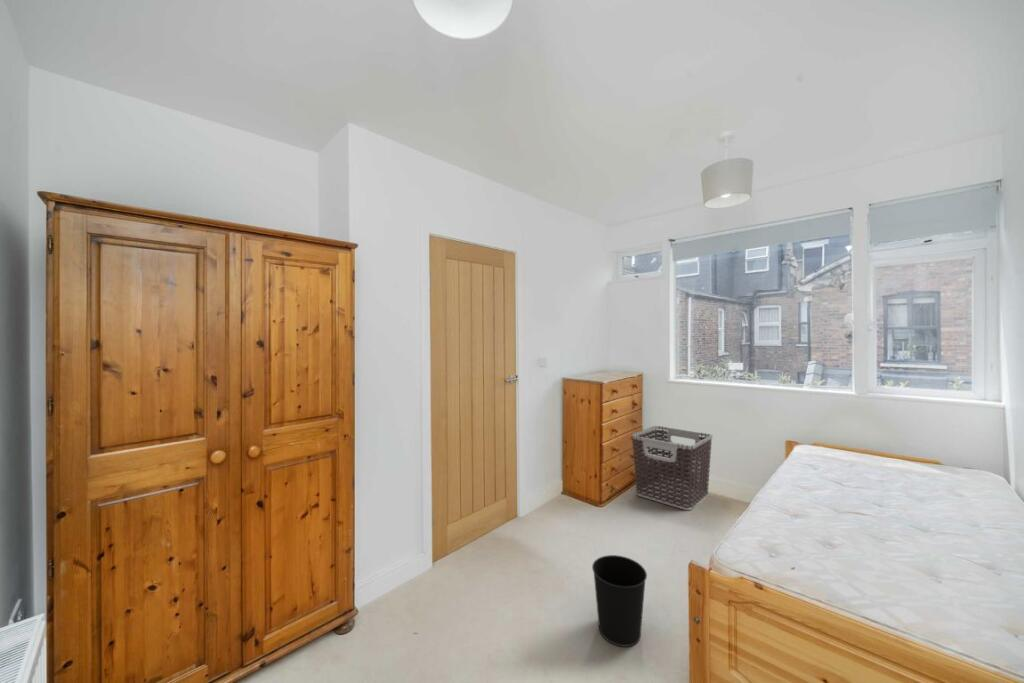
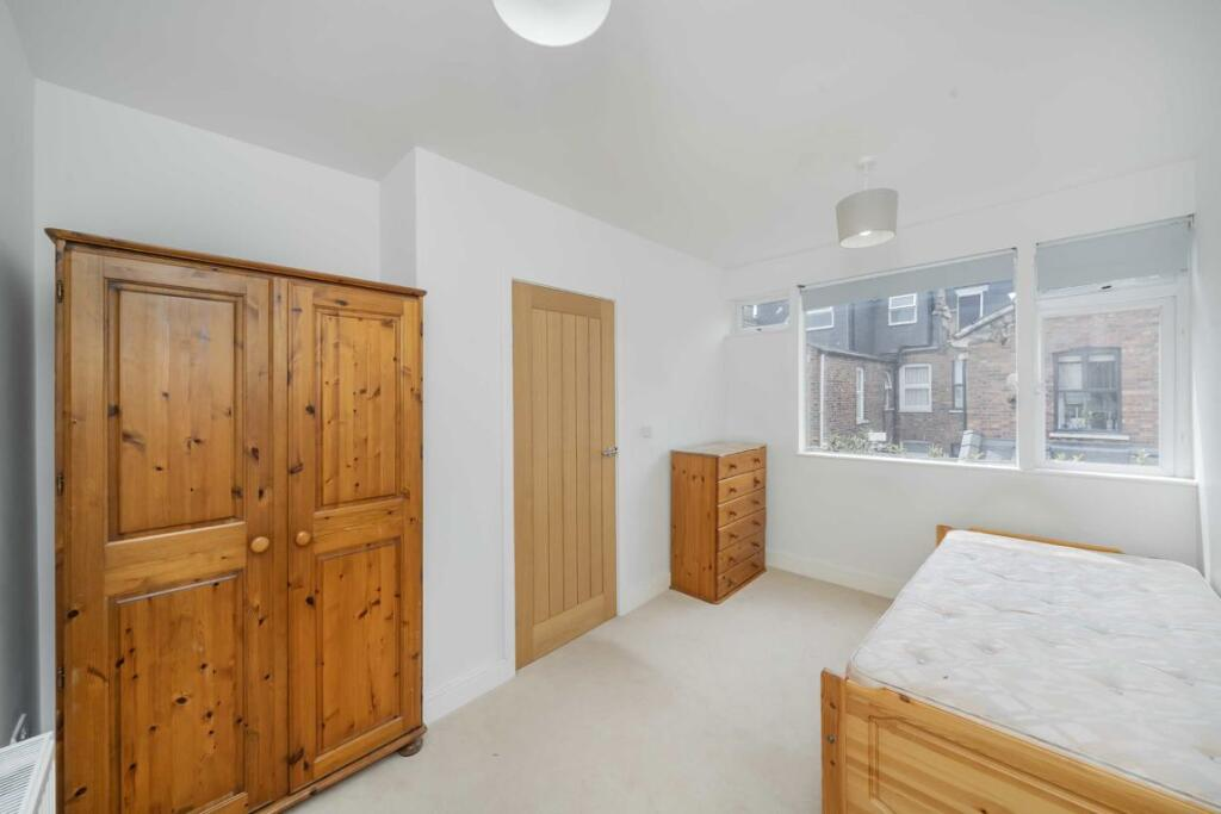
- clothes hamper [631,425,713,511]
- wastebasket [591,554,648,648]
